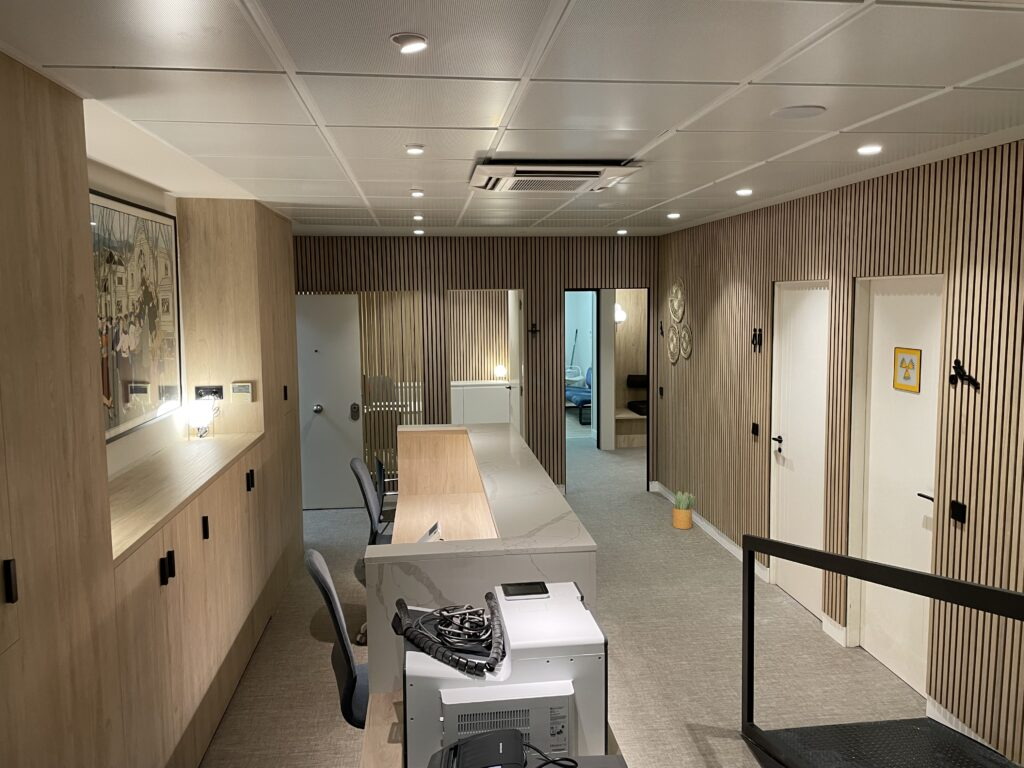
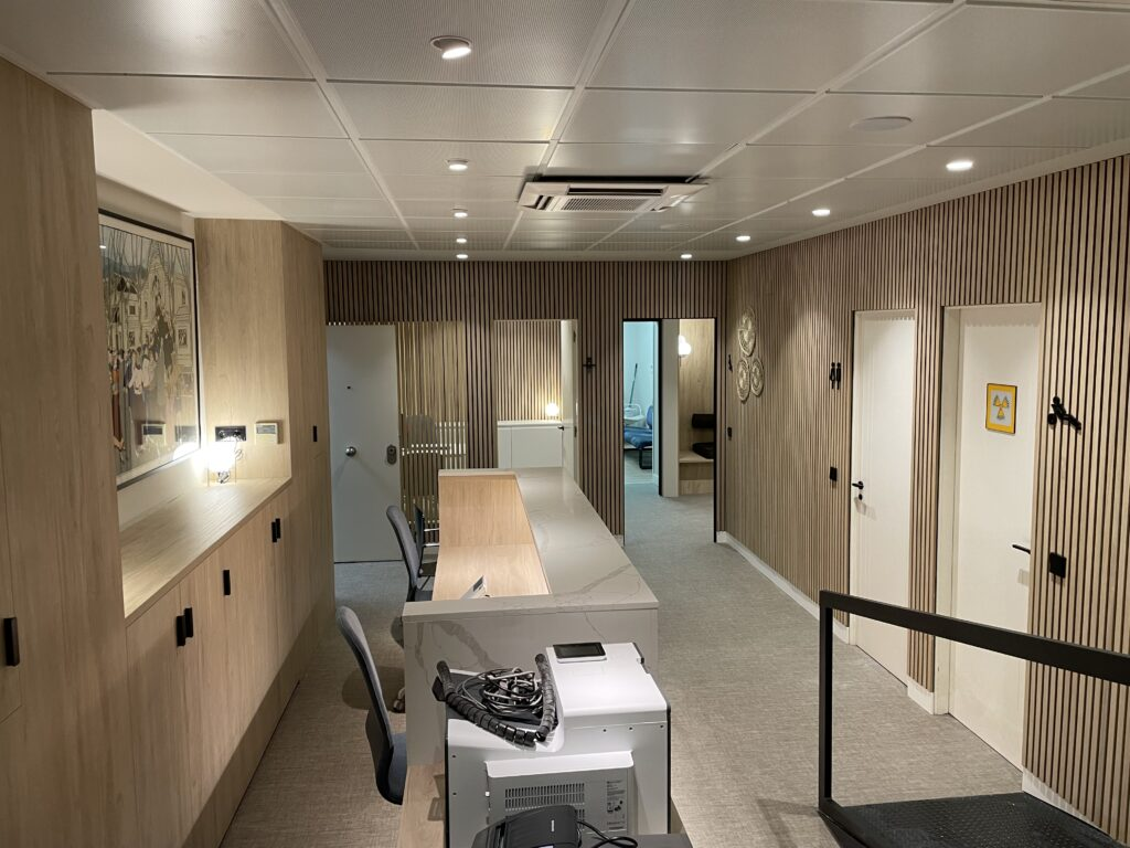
- potted plant [672,490,696,530]
